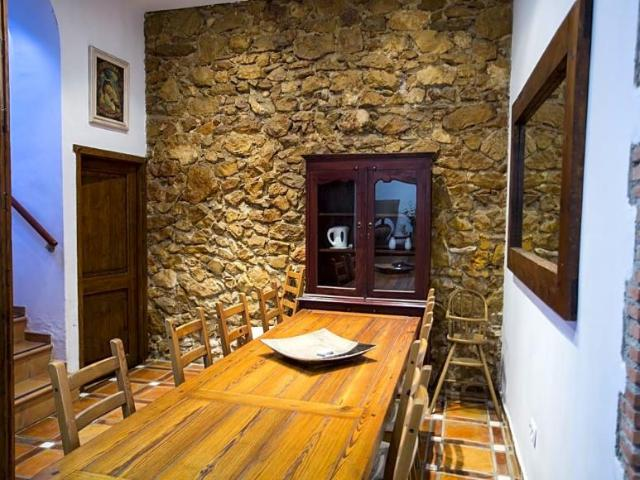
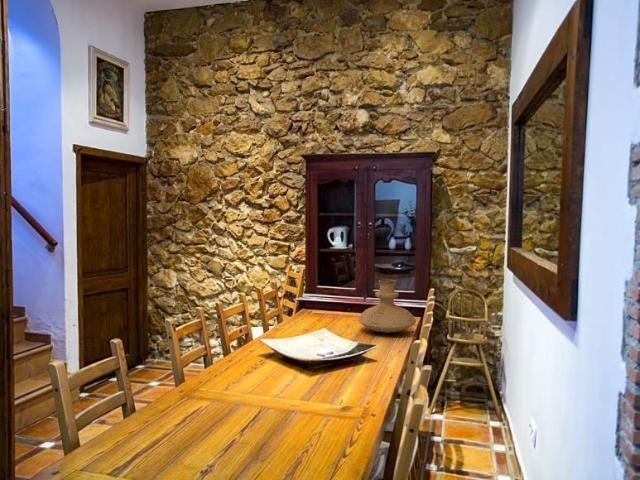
+ vase [357,278,417,334]
